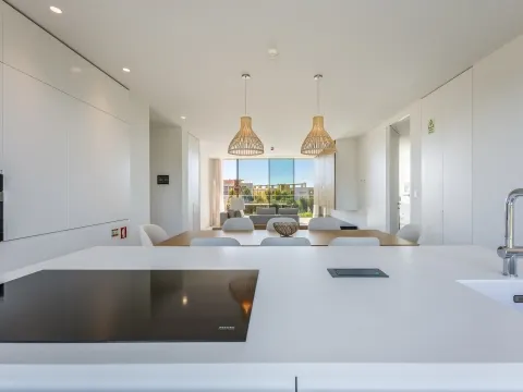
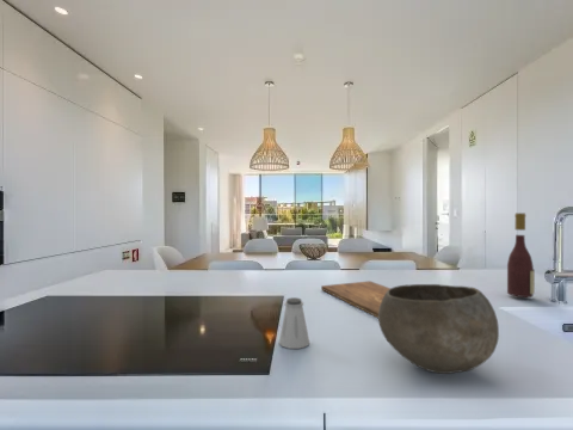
+ bowl [377,283,500,375]
+ cutting board [320,280,390,319]
+ wine bottle [506,211,536,299]
+ saltshaker [278,296,310,350]
